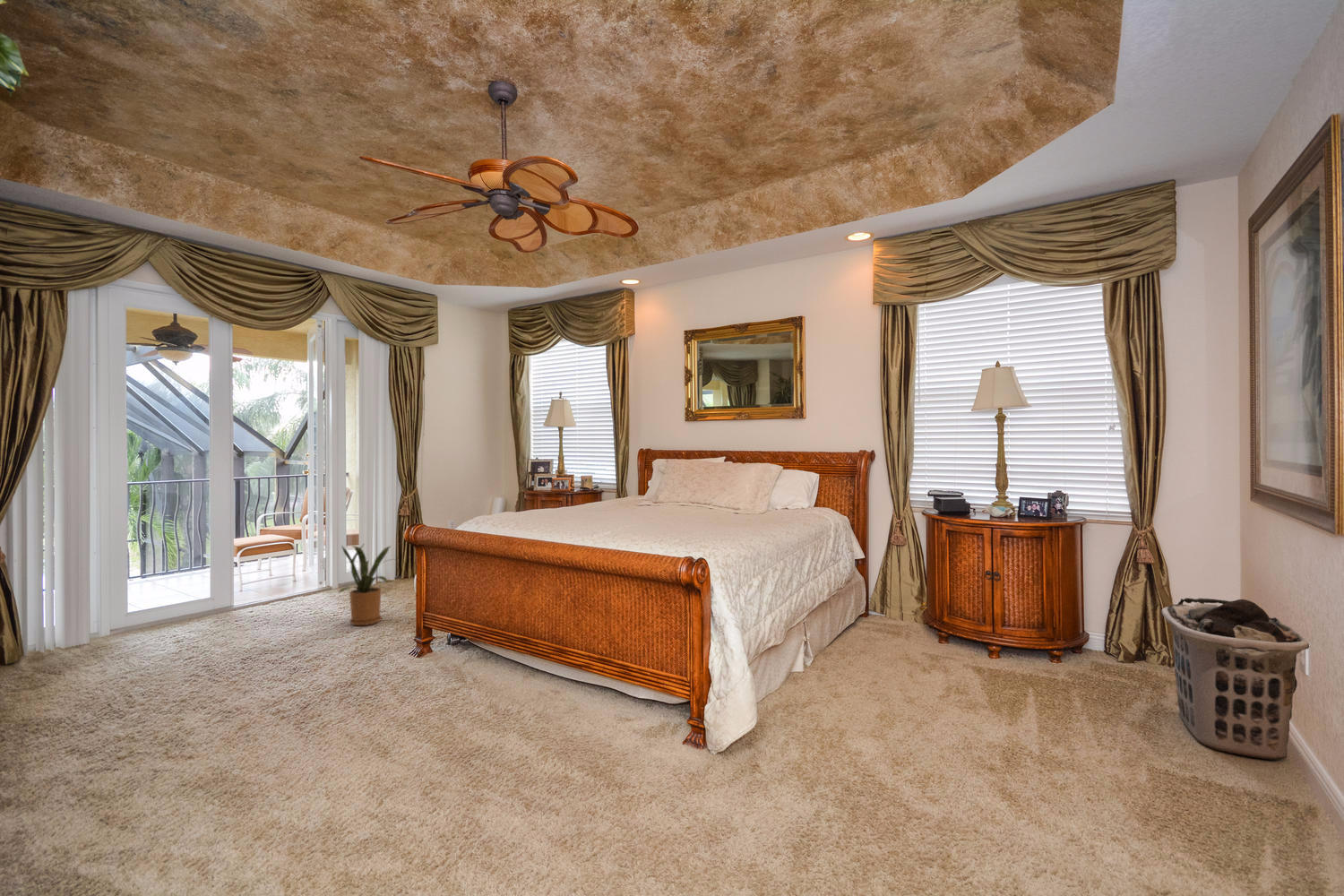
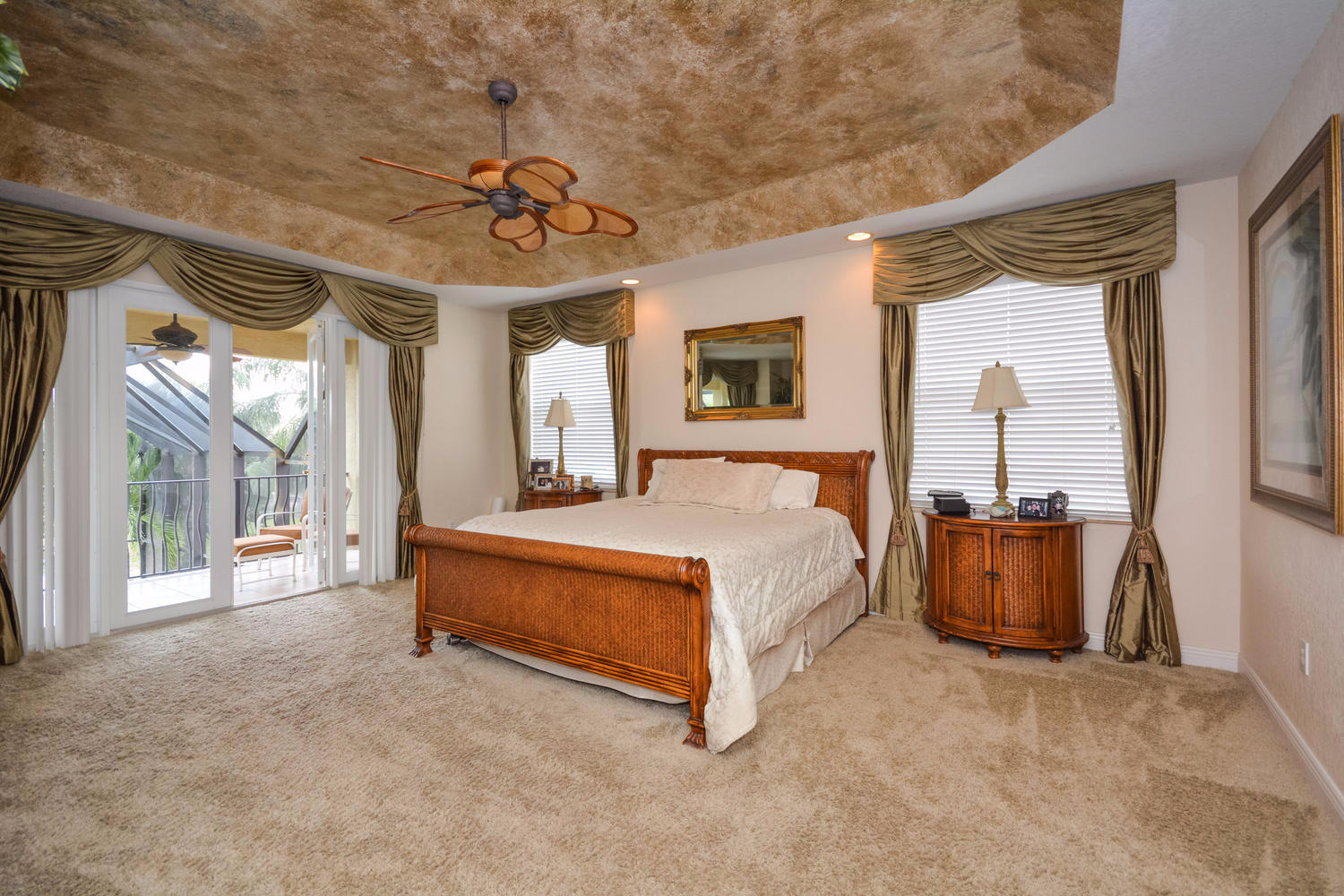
- clothes hamper [1160,597,1310,761]
- house plant [337,542,398,626]
